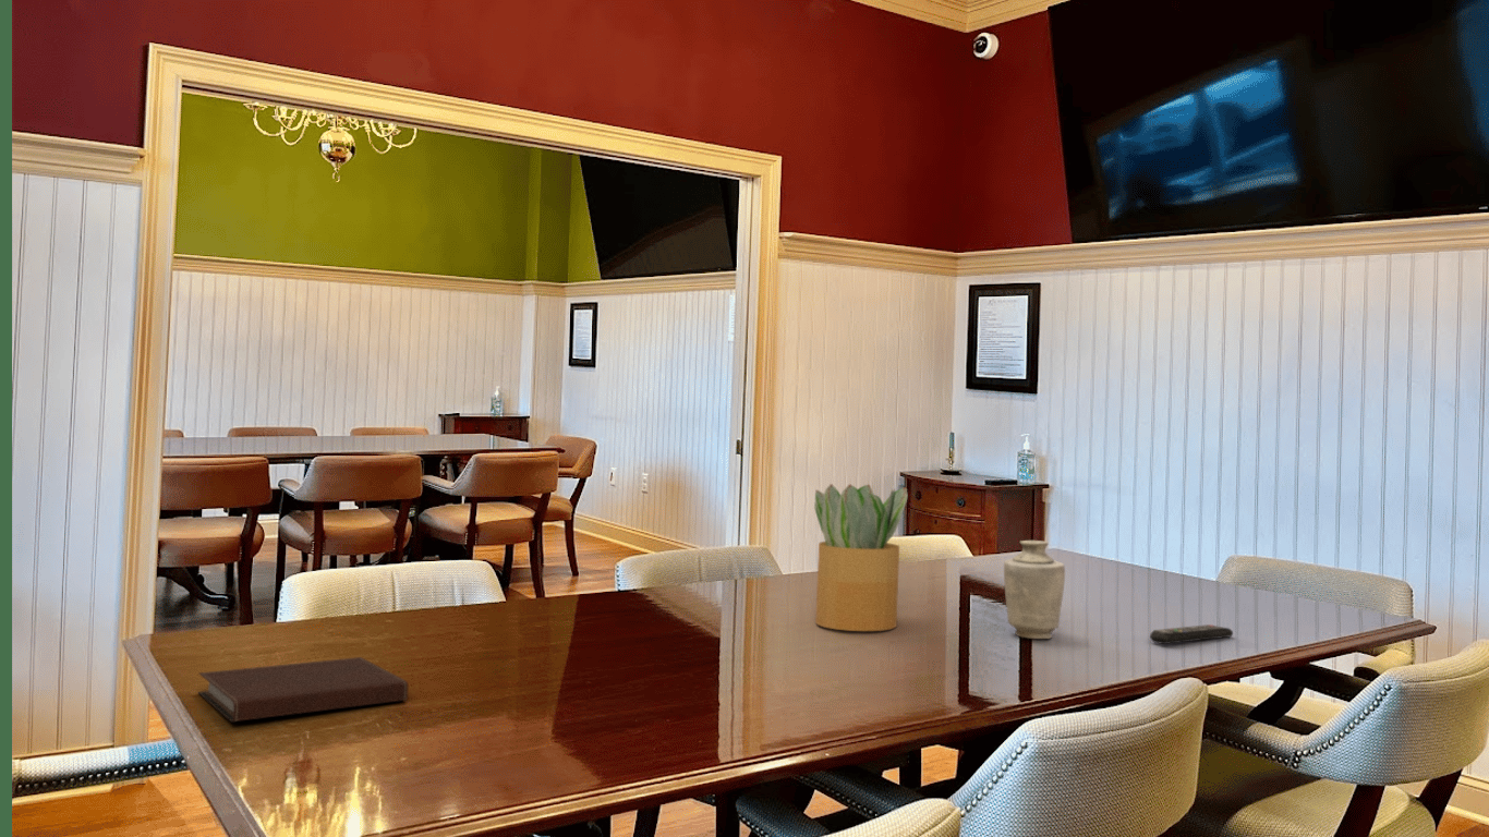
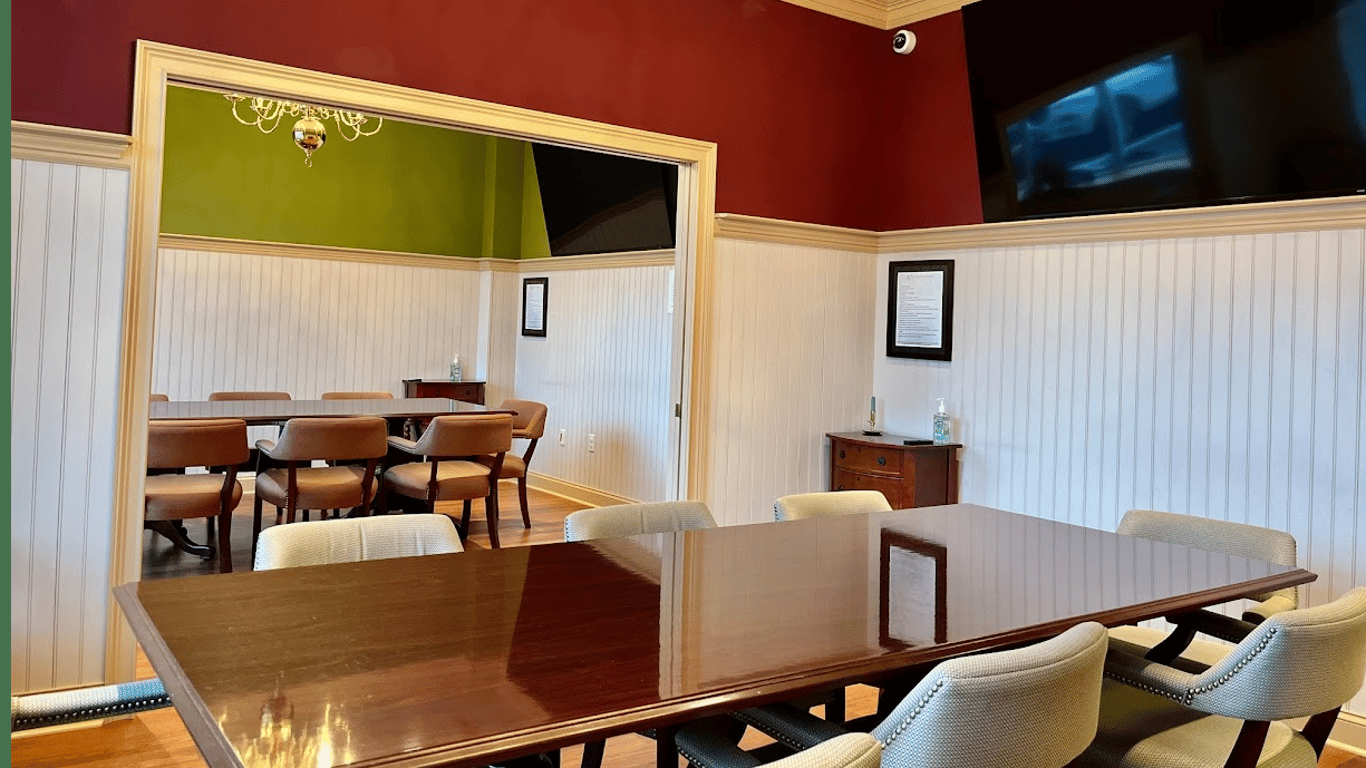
- remote control [1149,623,1234,645]
- potted plant [813,483,908,632]
- vase [1003,539,1066,640]
- notebook [196,656,409,723]
